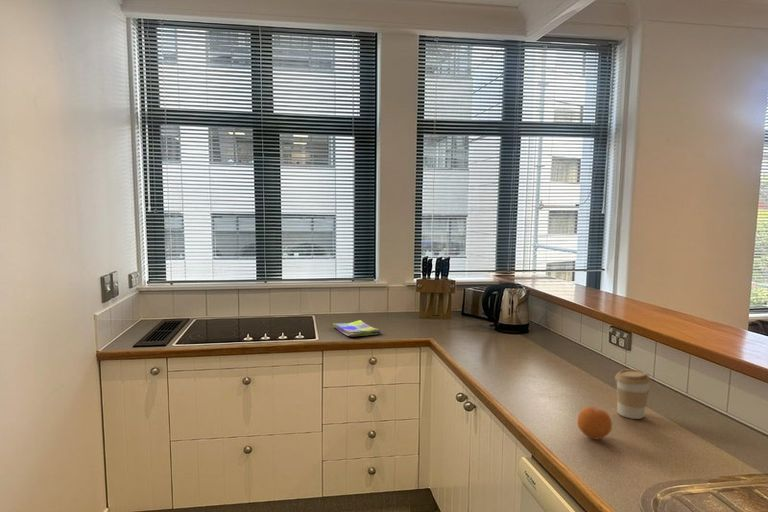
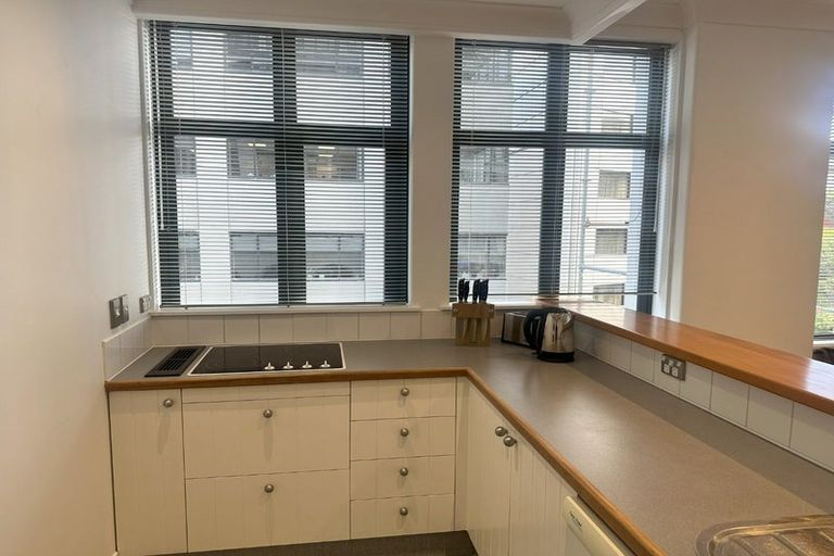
- fruit [576,405,613,440]
- coffee cup [614,368,652,420]
- dish towel [332,319,382,338]
